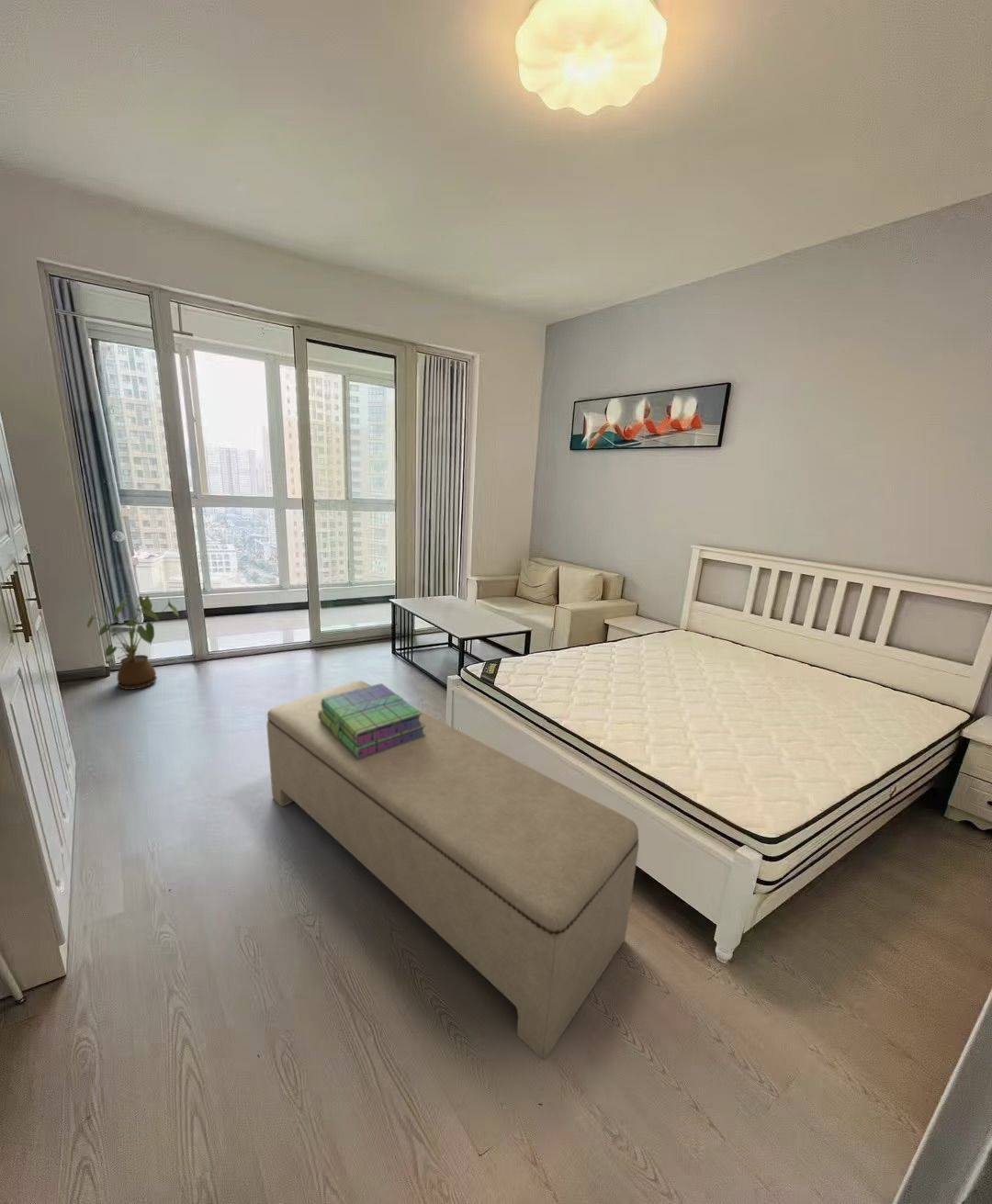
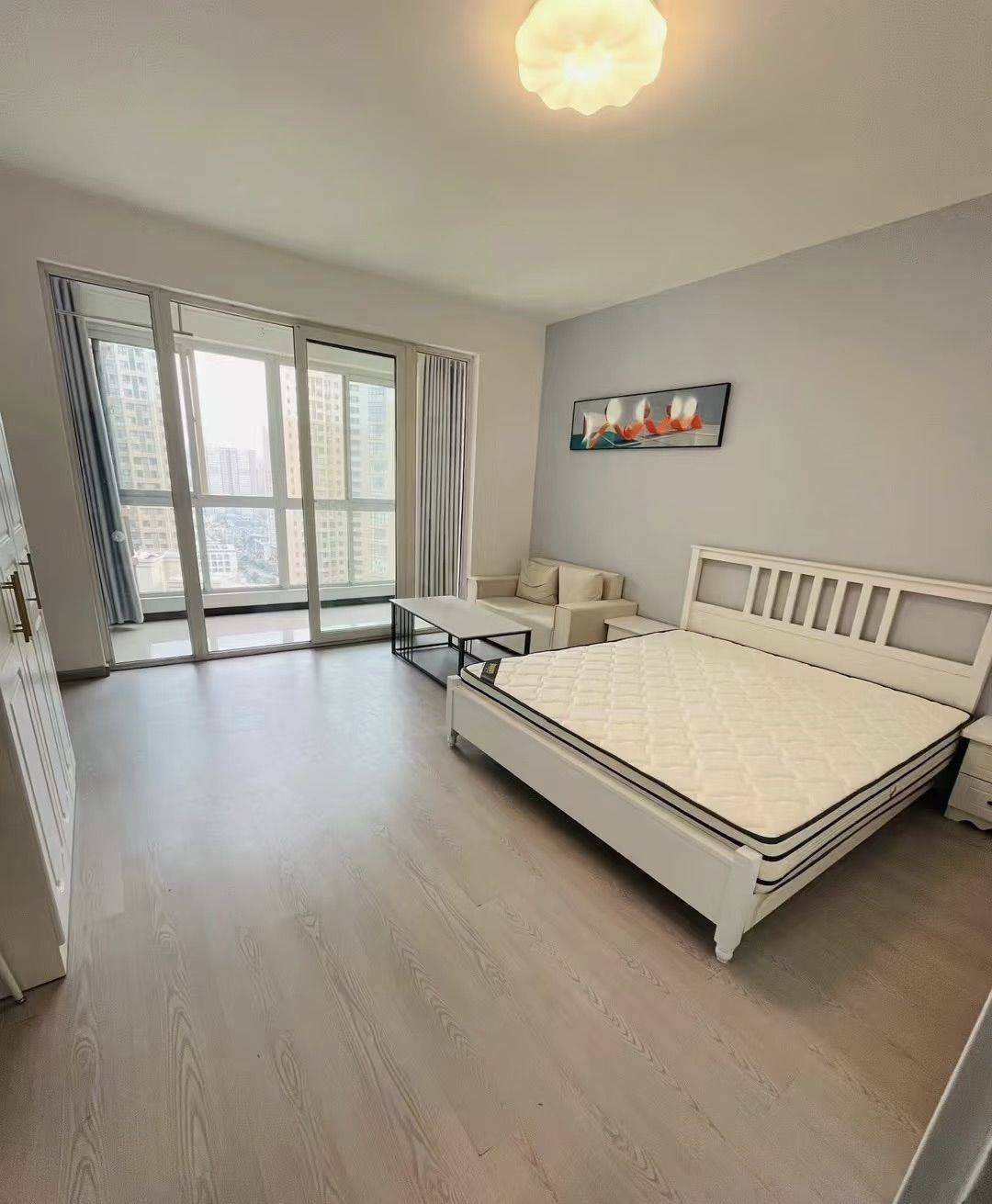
- bench [265,680,639,1060]
- stack of books [318,682,425,759]
- house plant [86,595,180,691]
